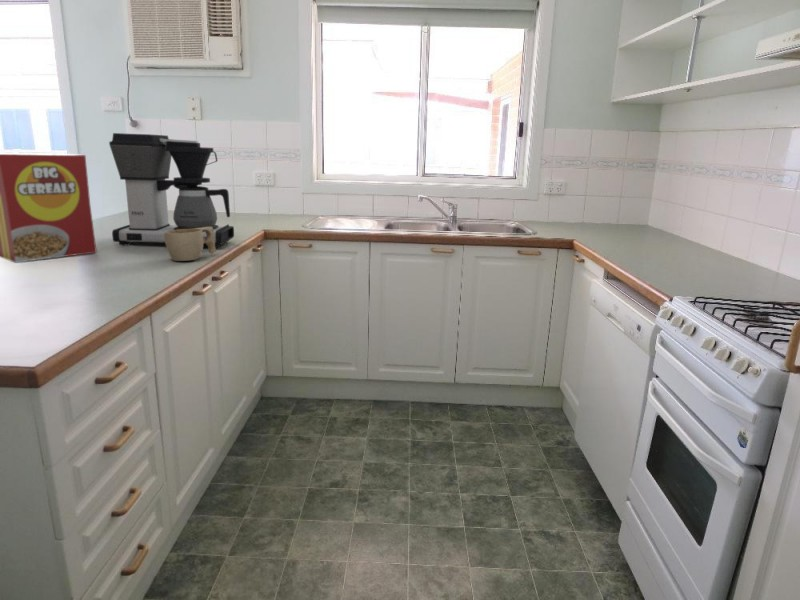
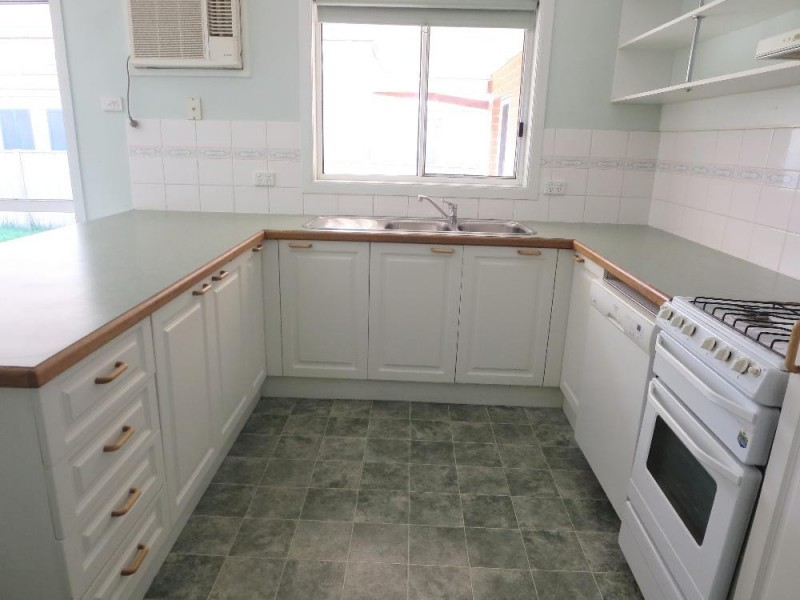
- cup [164,227,217,262]
- cereal box [0,152,98,264]
- coffee maker [108,132,235,249]
